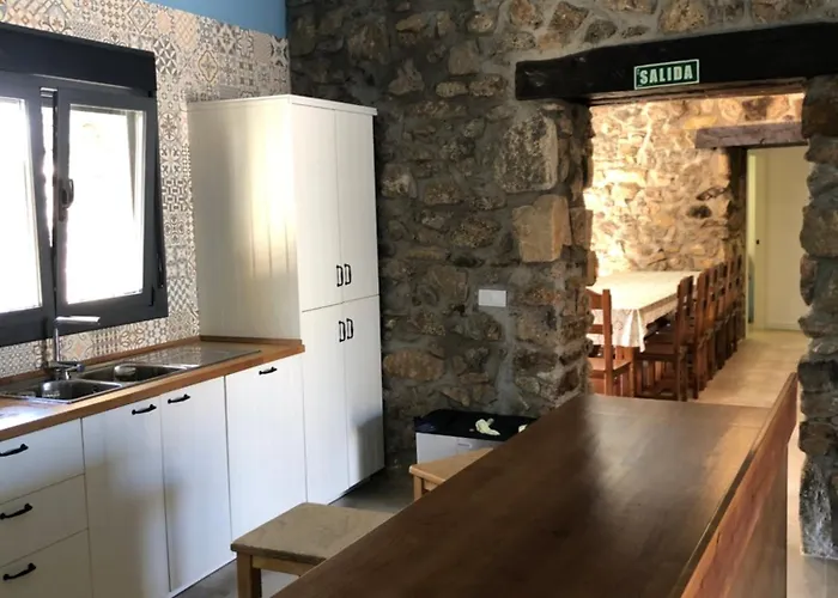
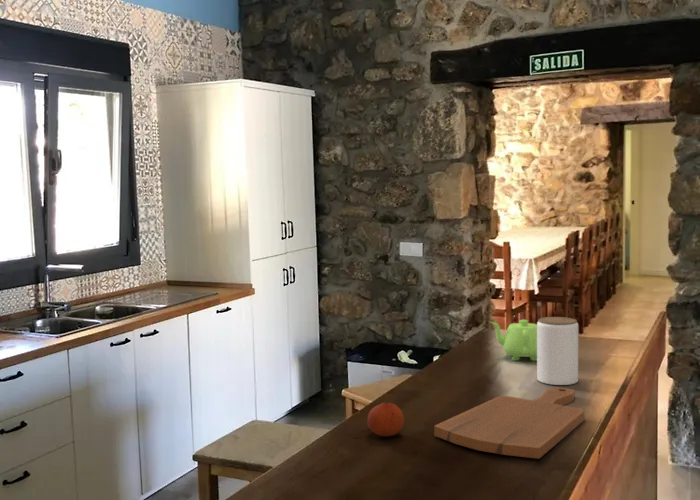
+ cutting board [433,386,585,460]
+ jar [536,316,579,386]
+ teapot [489,319,537,362]
+ fruit [367,401,405,437]
